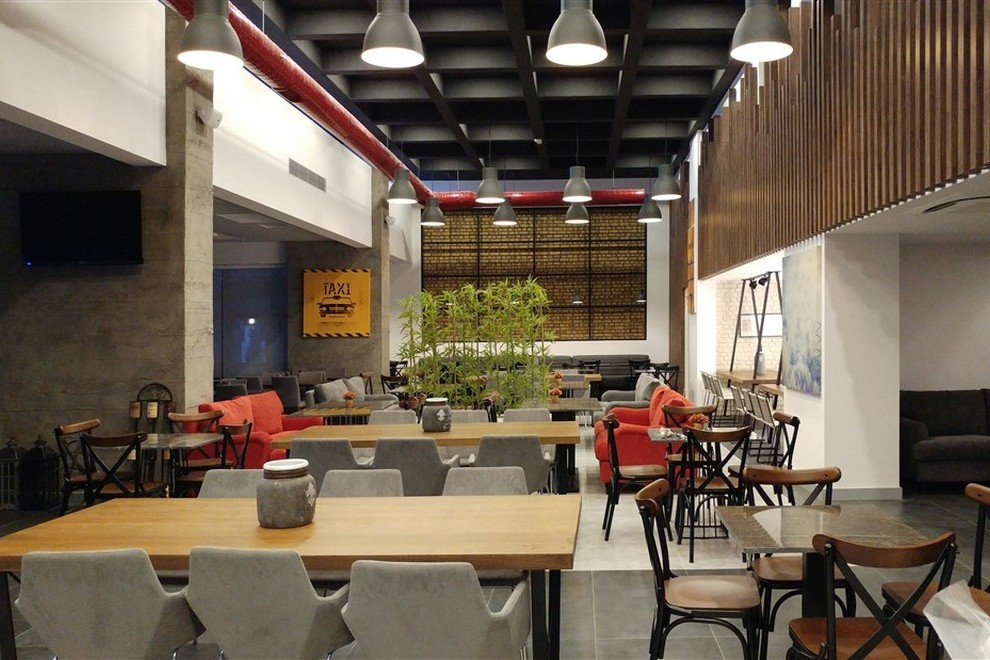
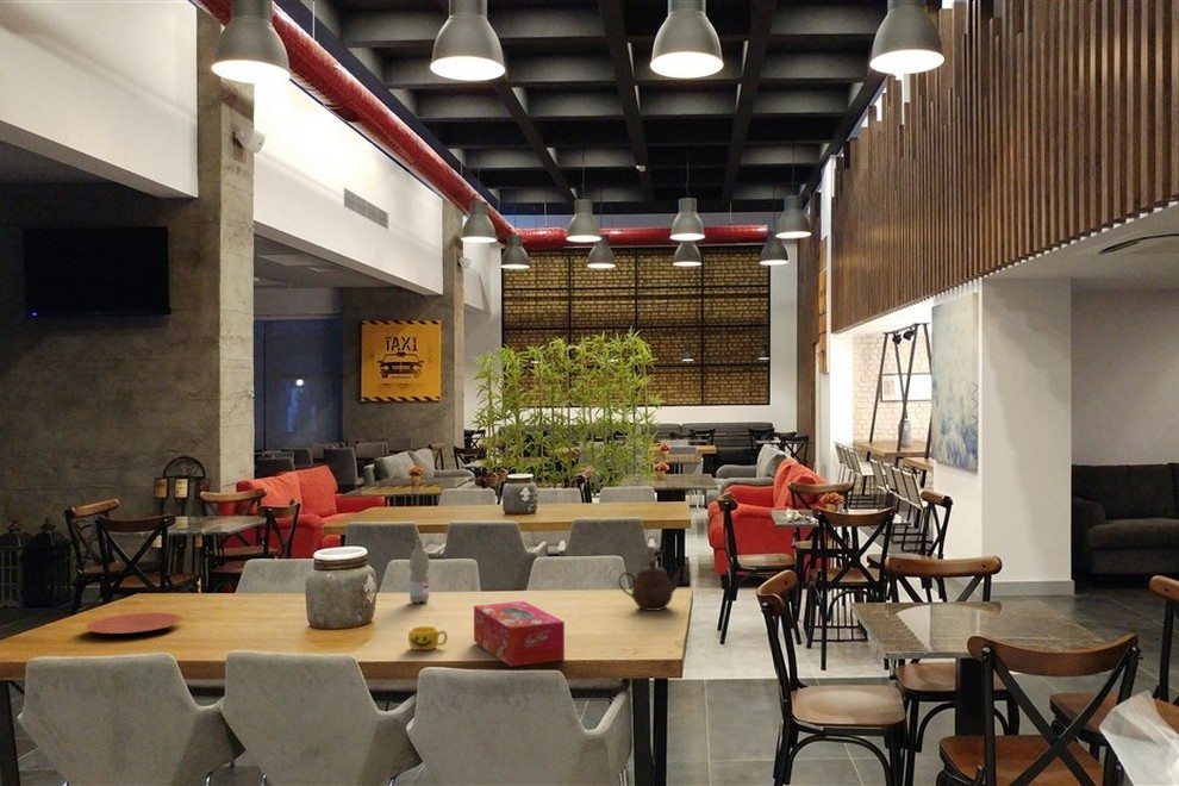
+ teapot [617,560,682,612]
+ water bottle [408,539,431,605]
+ plate [83,611,185,635]
+ tissue box [473,600,566,668]
+ cup [407,625,449,651]
